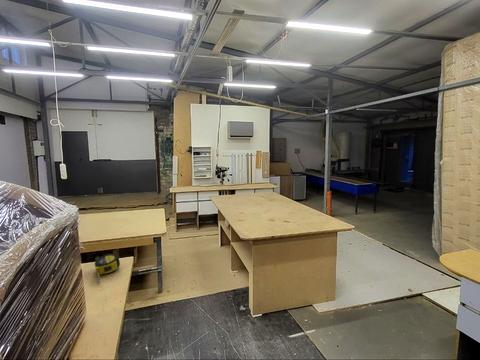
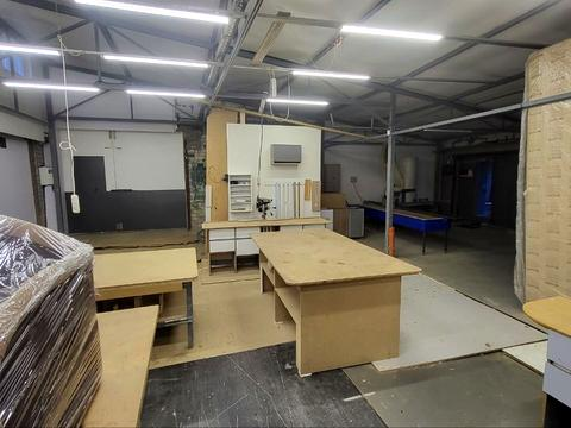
- tape measure [94,253,121,284]
